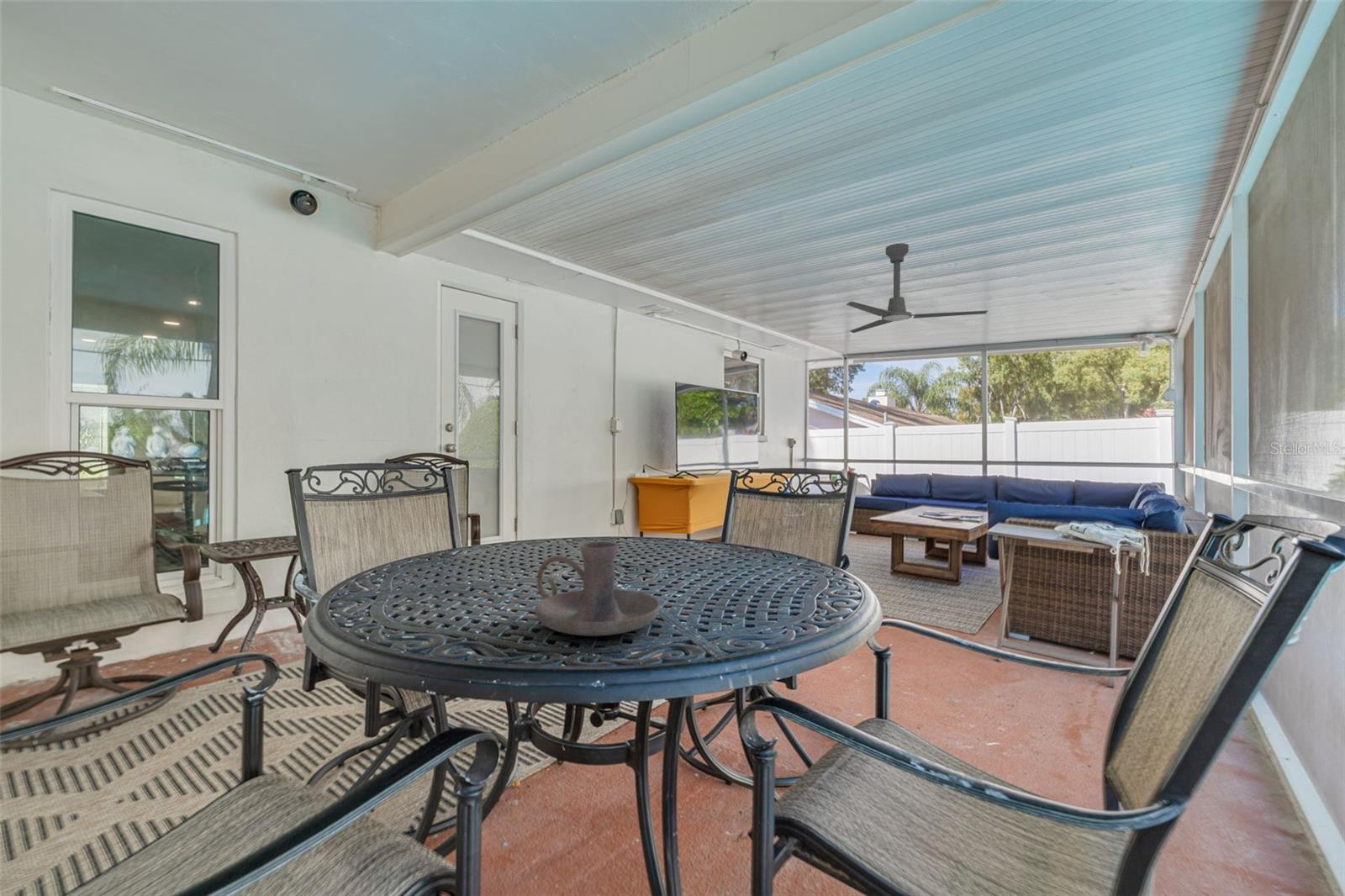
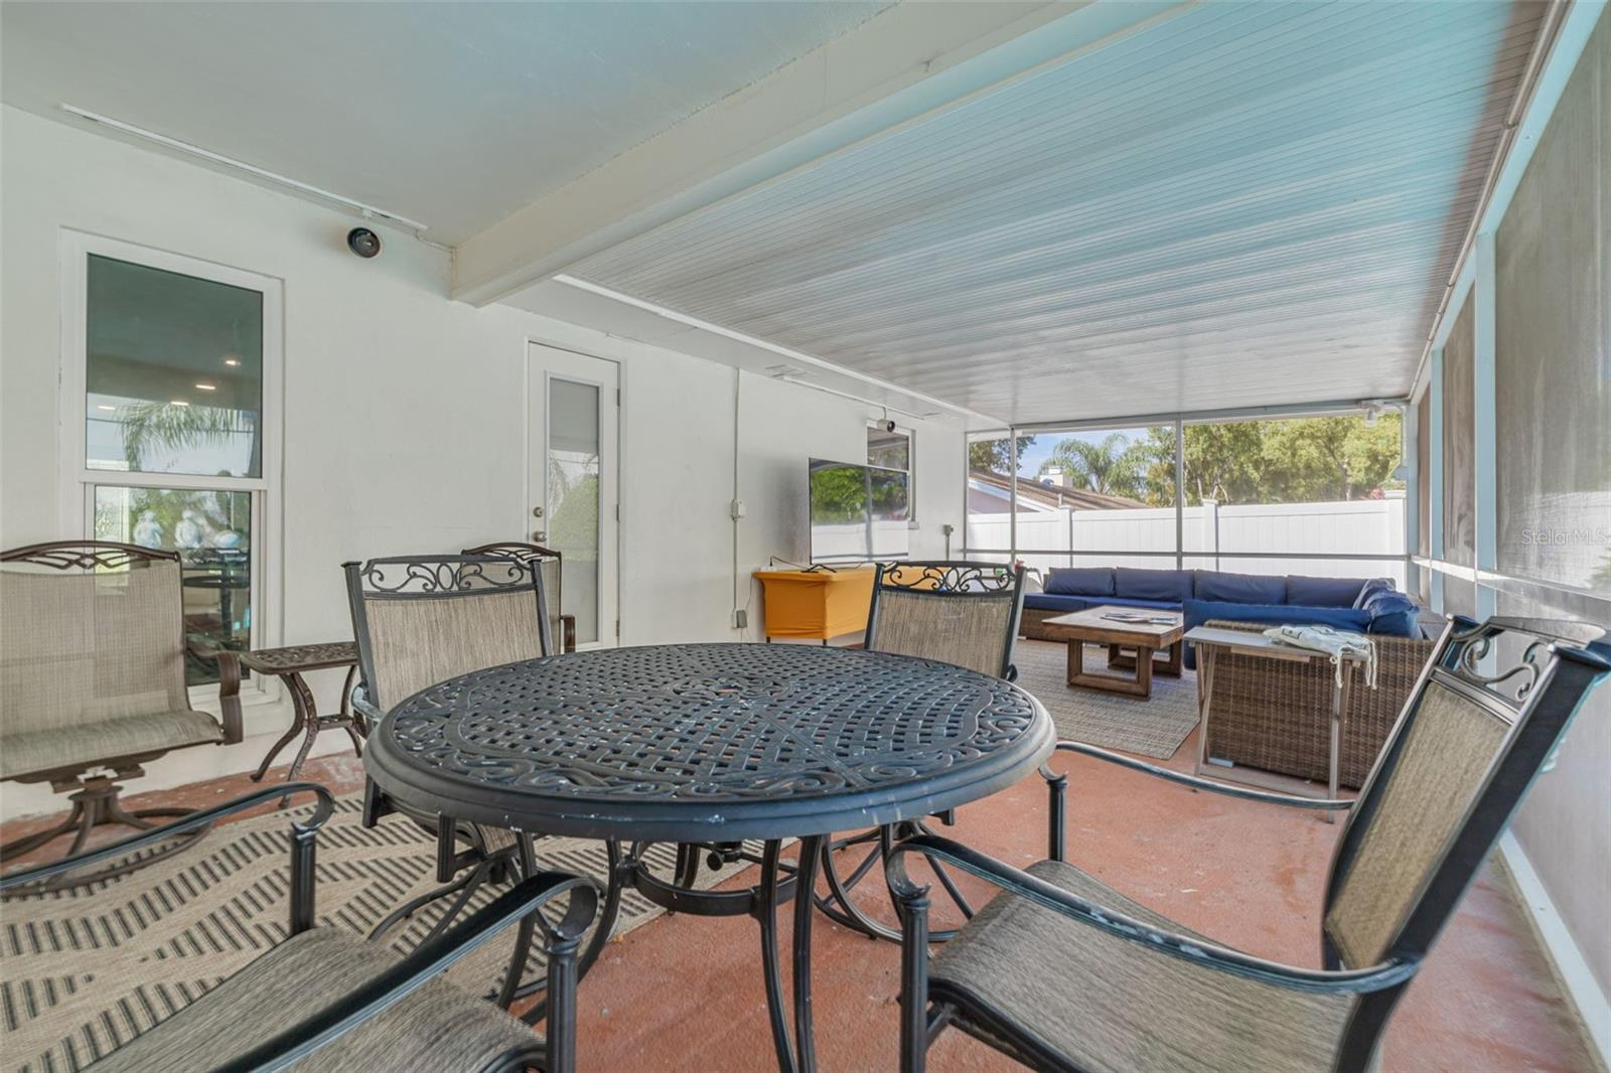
- ceiling fan [845,243,989,334]
- candle holder [535,541,662,637]
